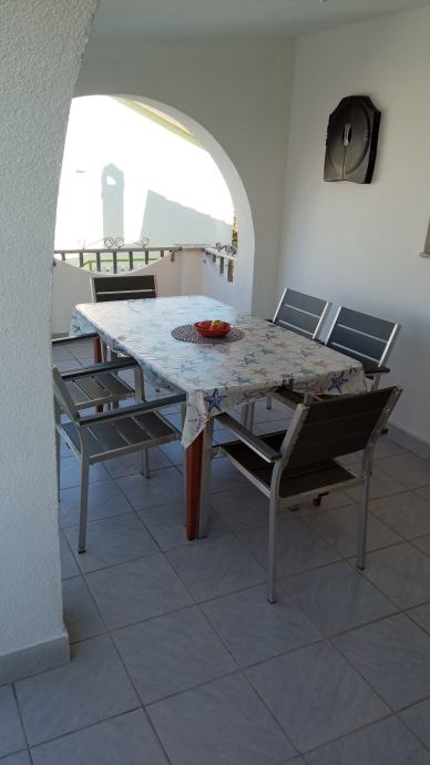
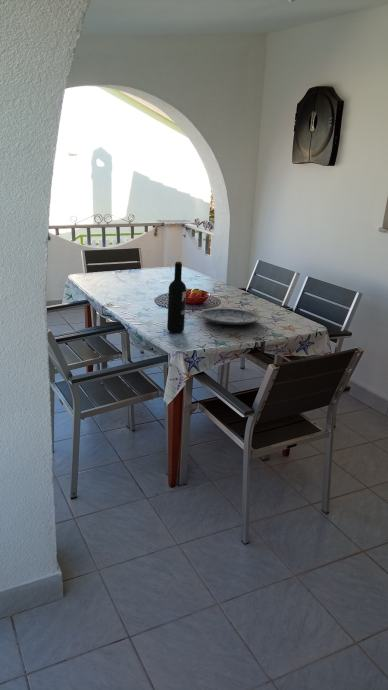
+ plate [199,307,261,326]
+ wine bottle [166,261,187,333]
